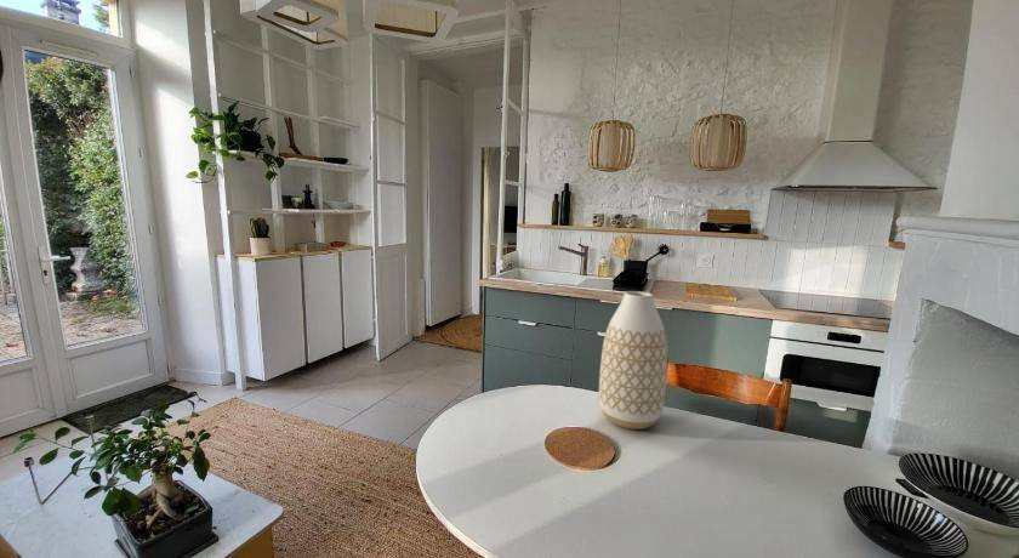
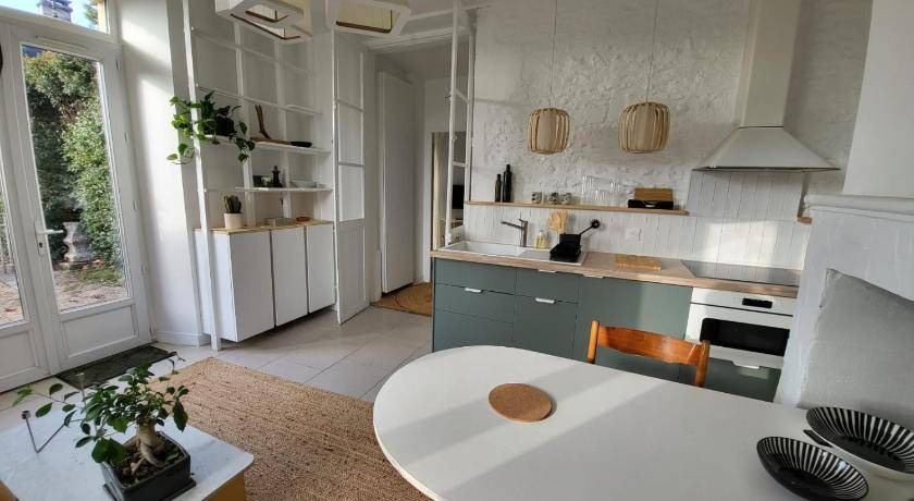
- vase [598,290,668,431]
